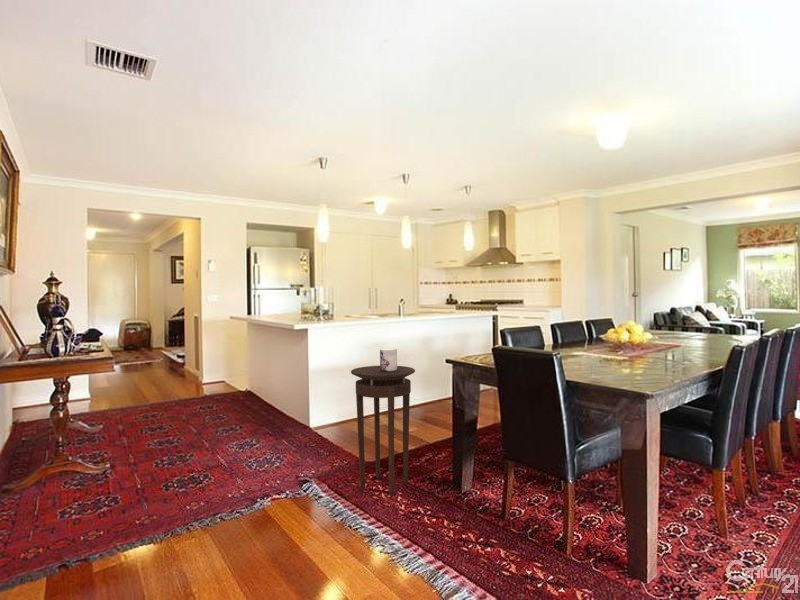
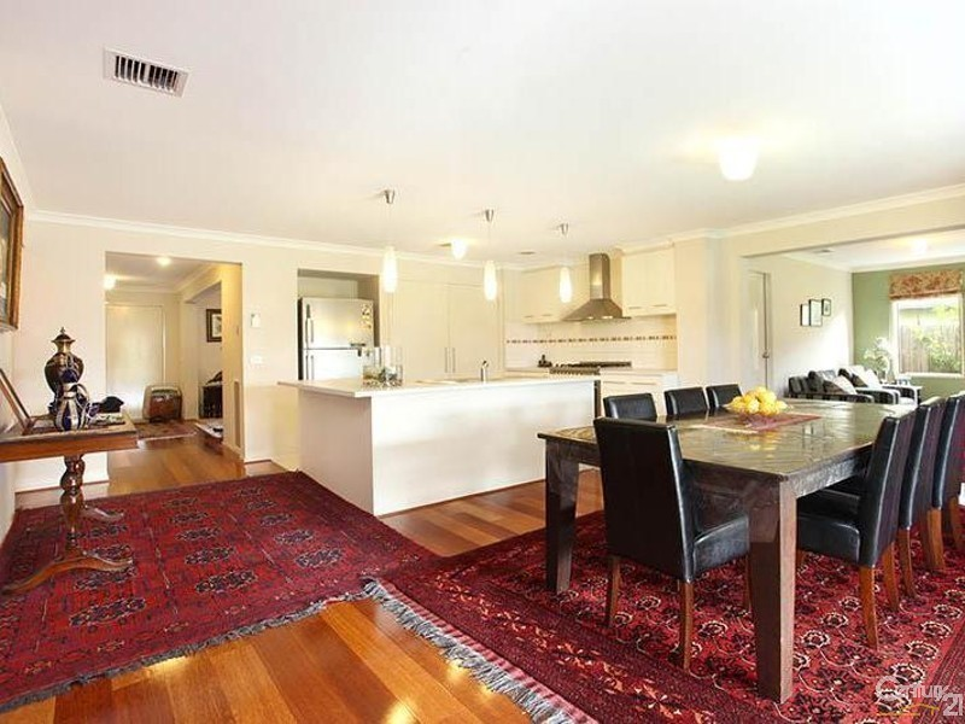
- stool [350,365,416,497]
- mug [379,347,398,372]
